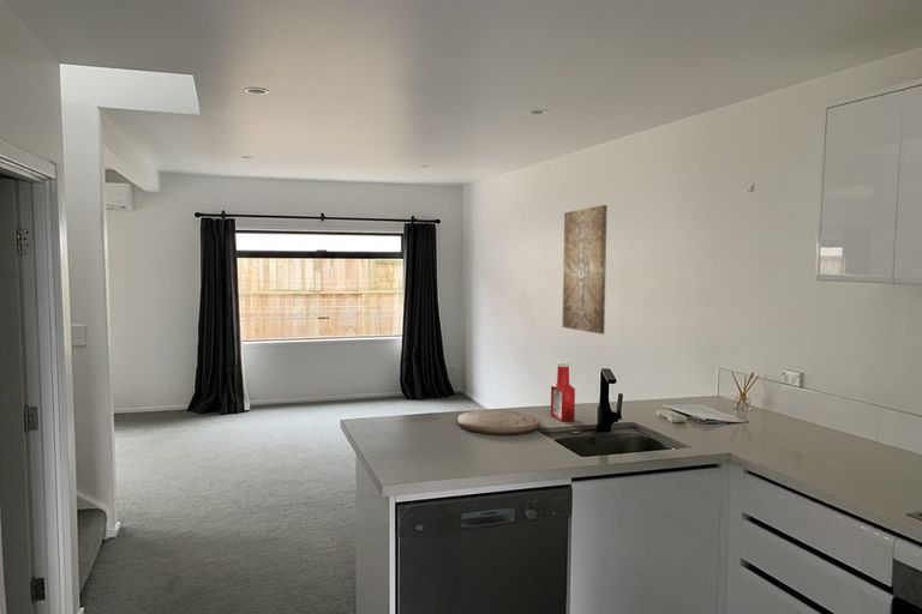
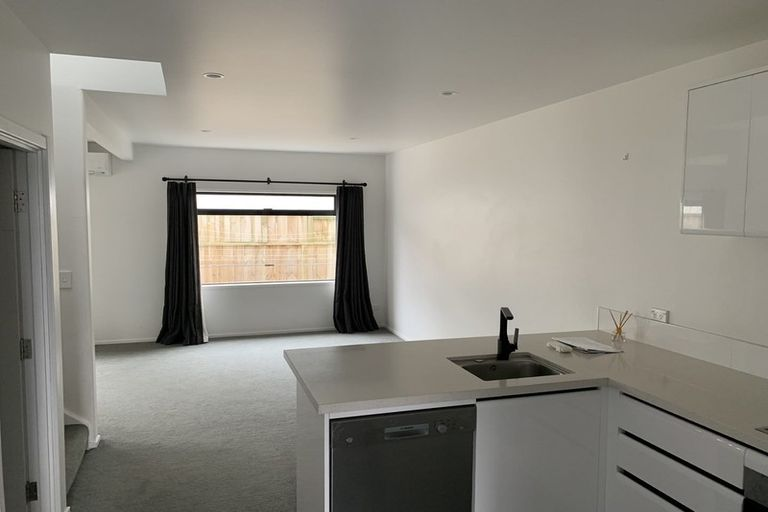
- cutting board [456,409,541,435]
- wall art [562,204,609,335]
- soap bottle [550,361,576,422]
